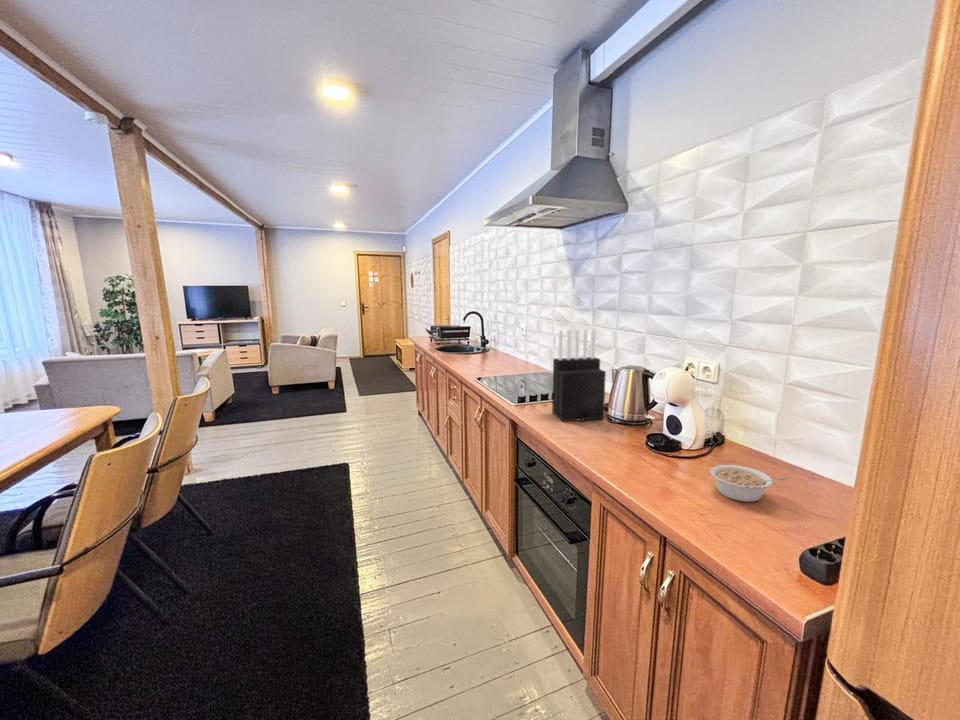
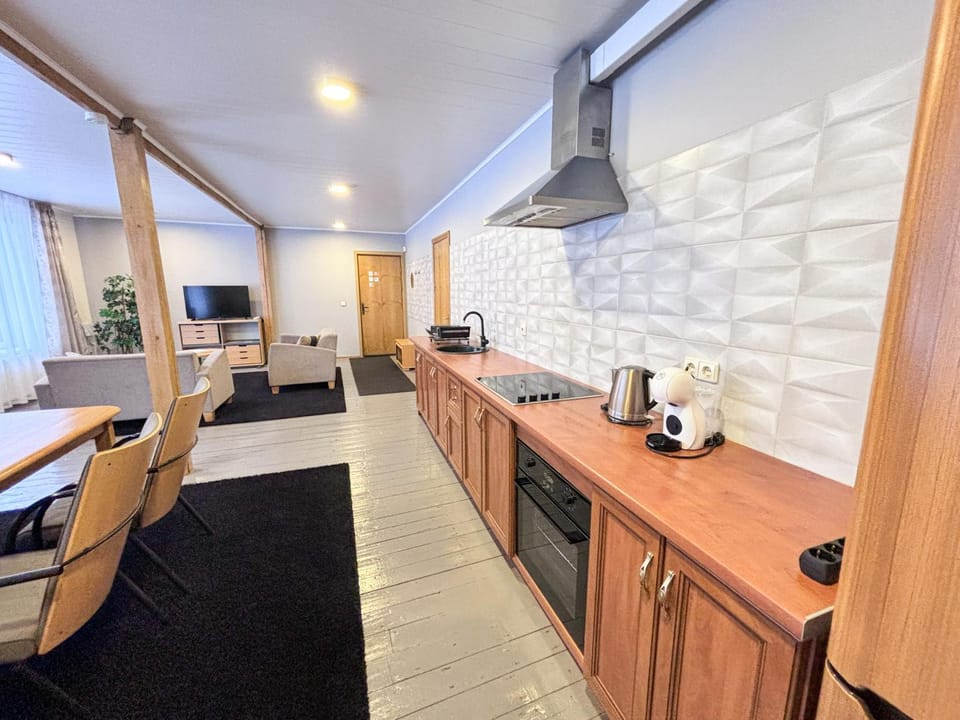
- knife block [551,328,607,423]
- legume [709,464,788,503]
